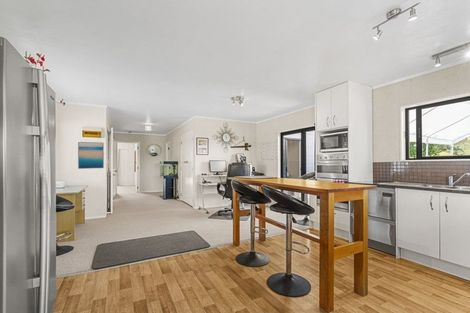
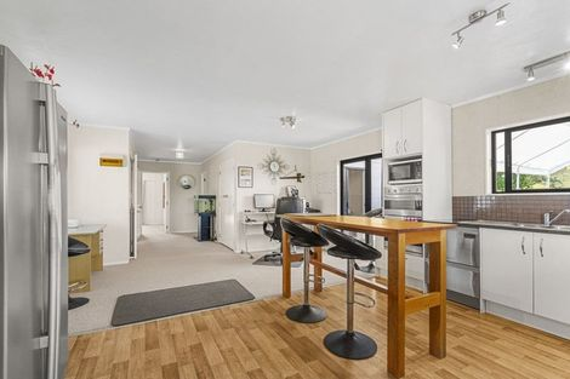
- wall art [77,141,105,170]
